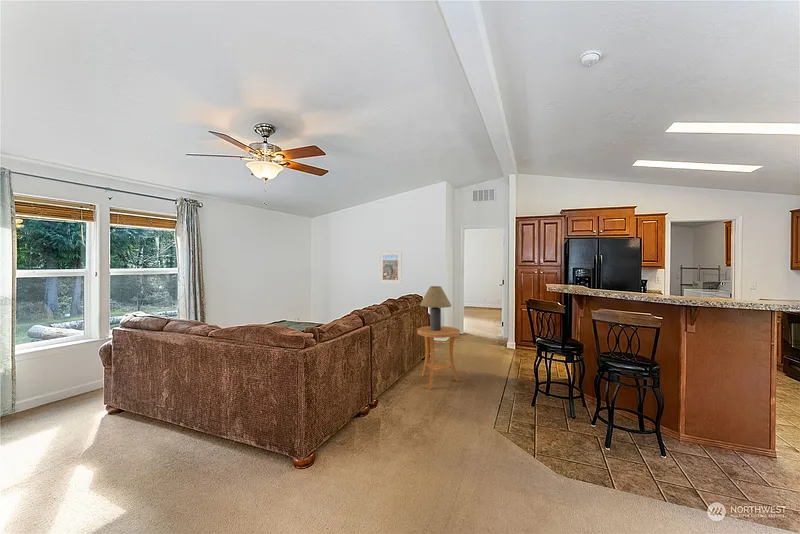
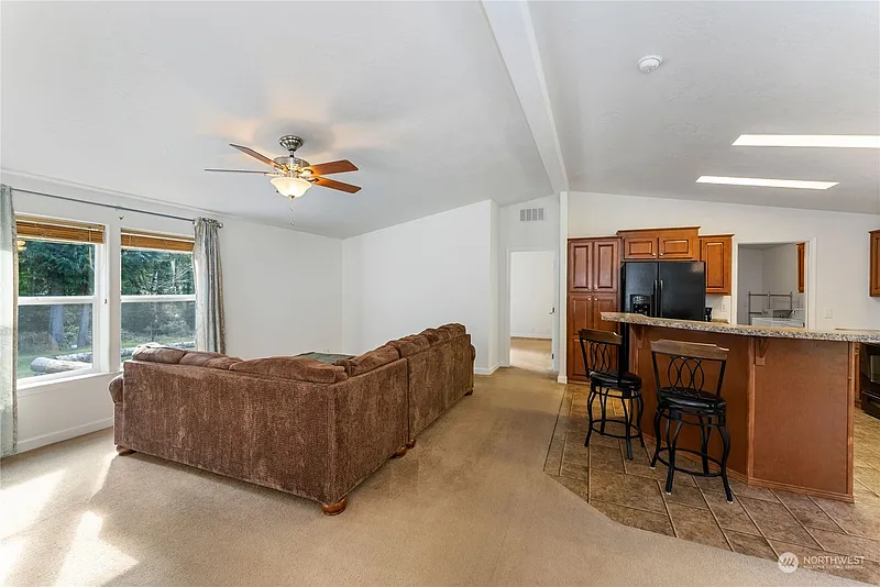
- side table [416,325,461,390]
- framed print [378,250,403,285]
- table lamp [419,285,452,331]
